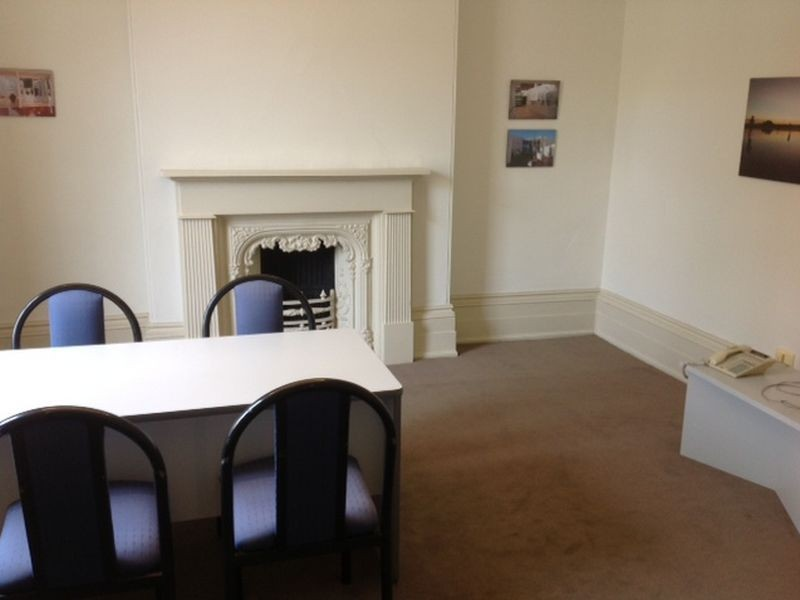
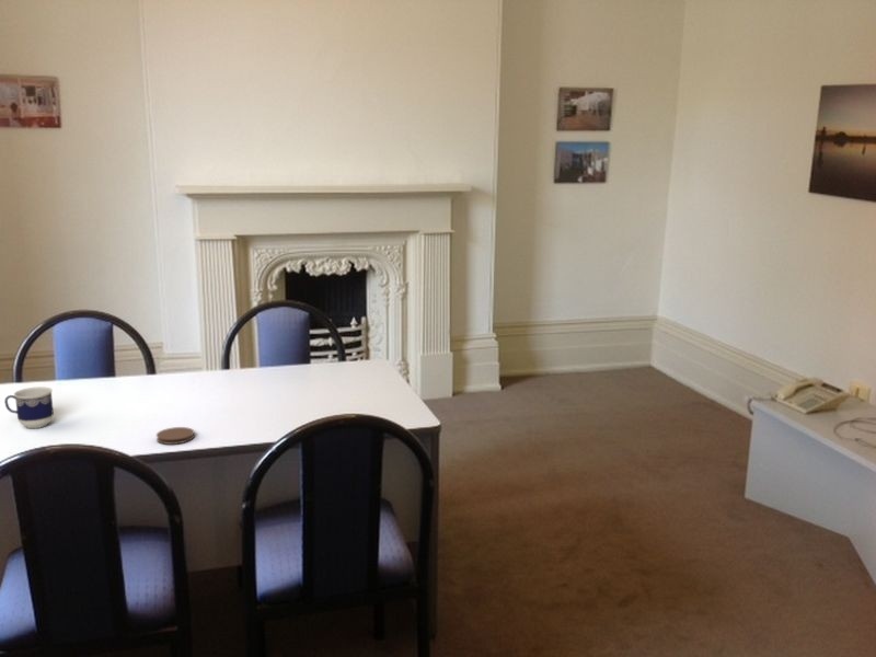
+ cup [3,385,55,429]
+ coaster [155,426,196,446]
